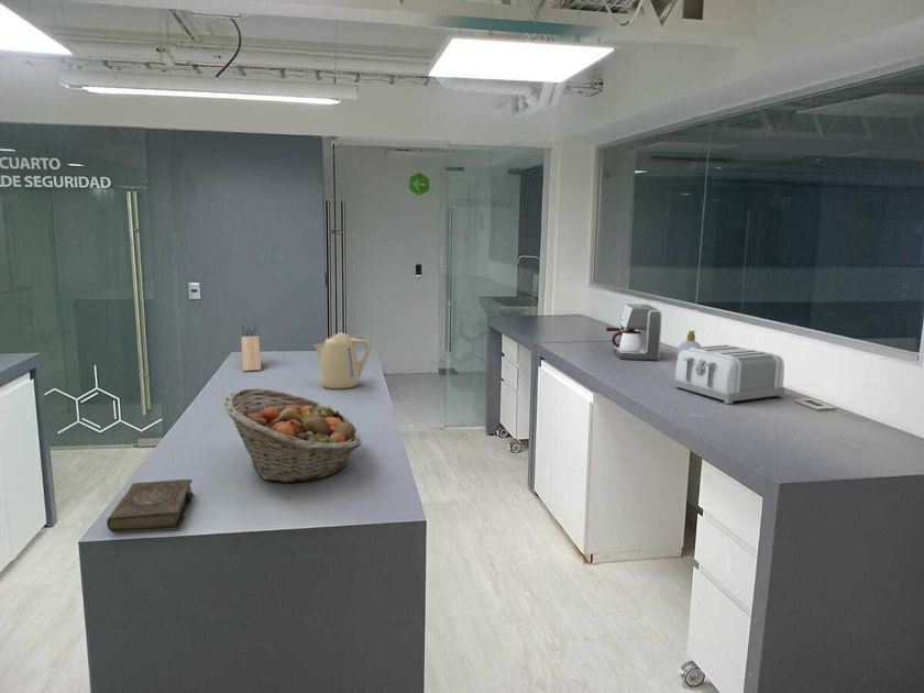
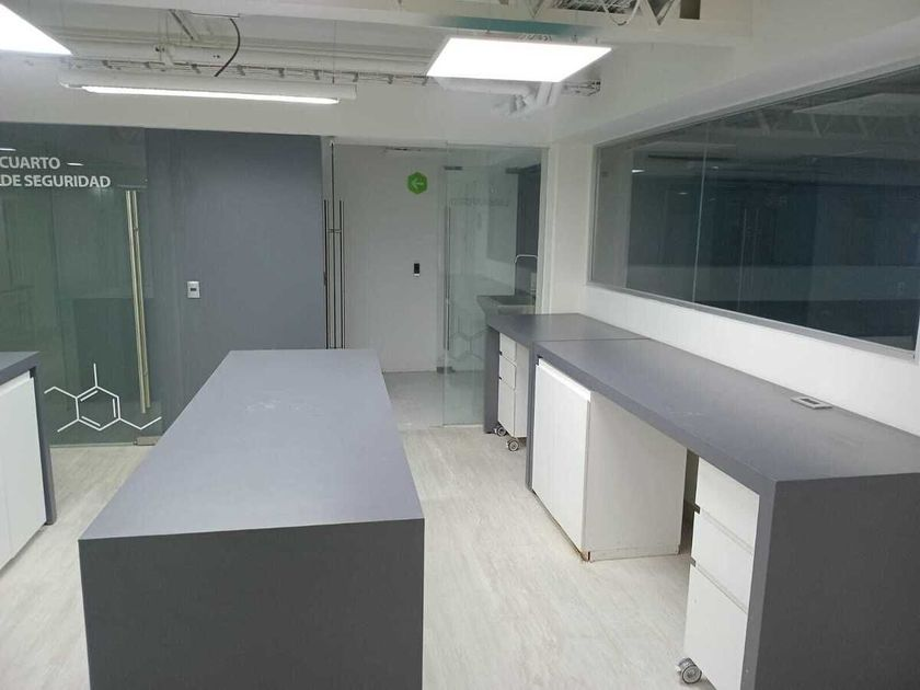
- soap bottle [675,330,702,358]
- toaster [672,343,785,405]
- coffee maker [605,304,663,362]
- kettle [312,331,372,391]
- book [106,479,195,534]
- knife block [241,323,262,373]
- fruit basket [223,387,362,484]
